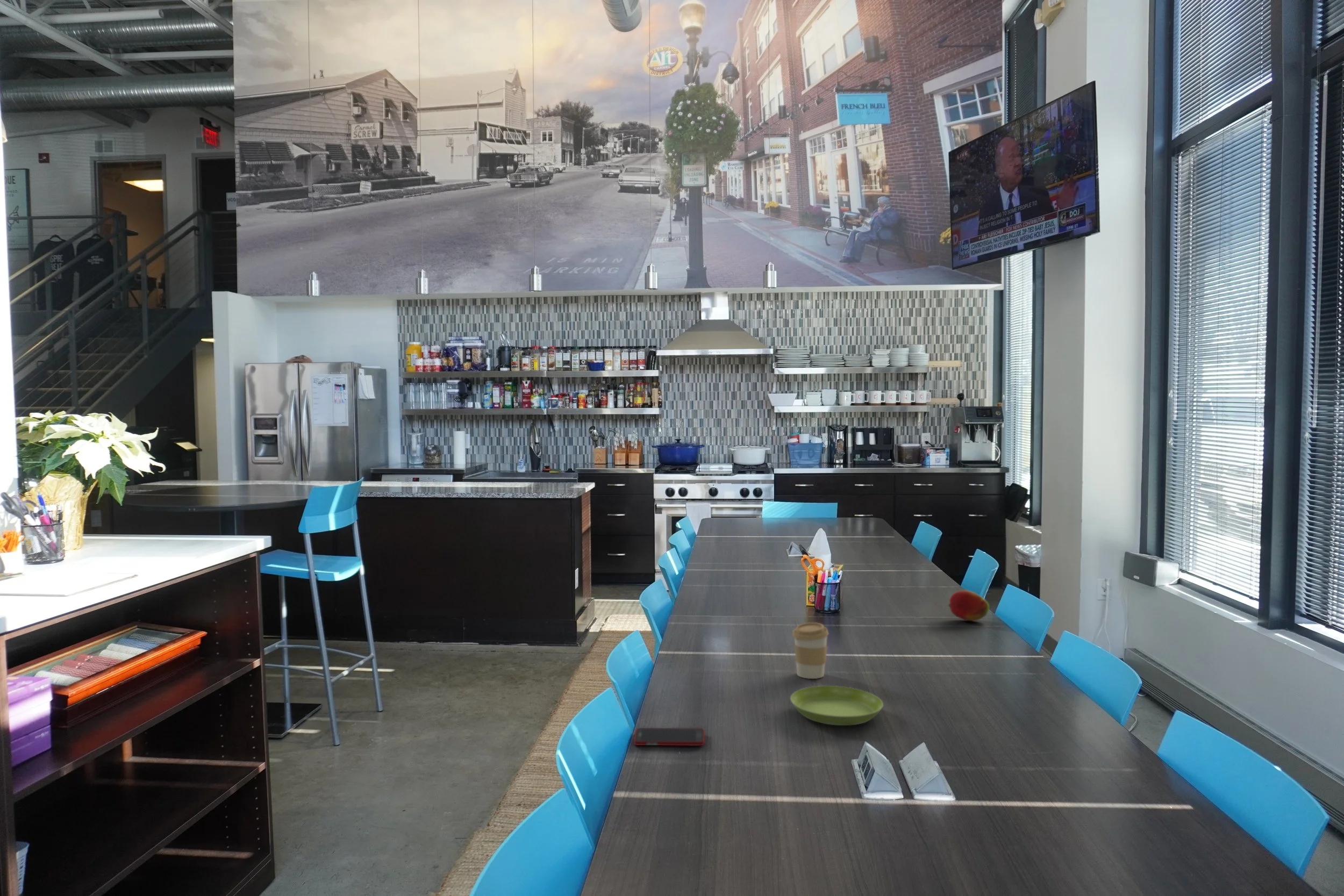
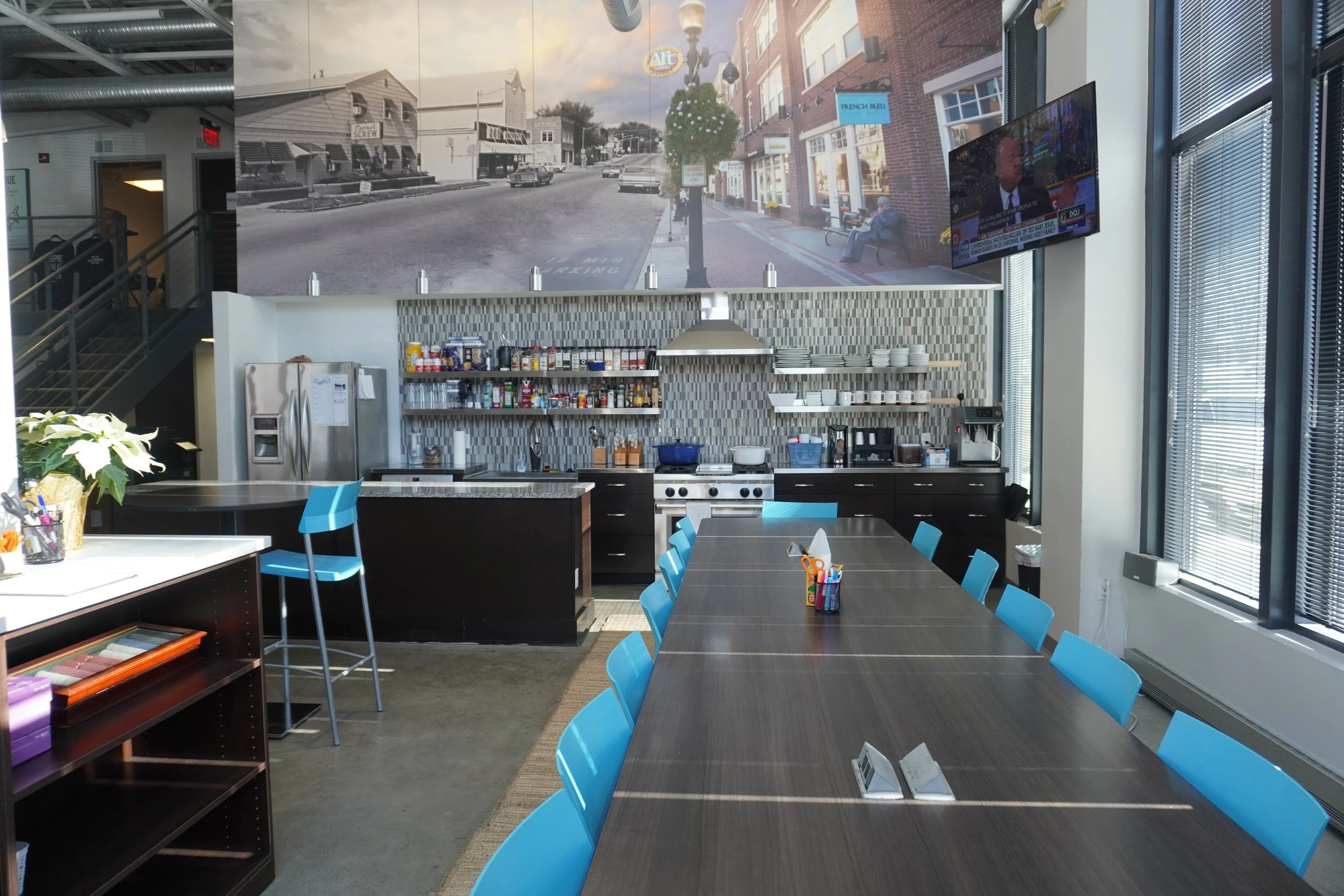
- coffee cup [792,622,829,679]
- saucer [790,685,884,726]
- fruit [948,590,990,621]
- cell phone [633,727,705,746]
